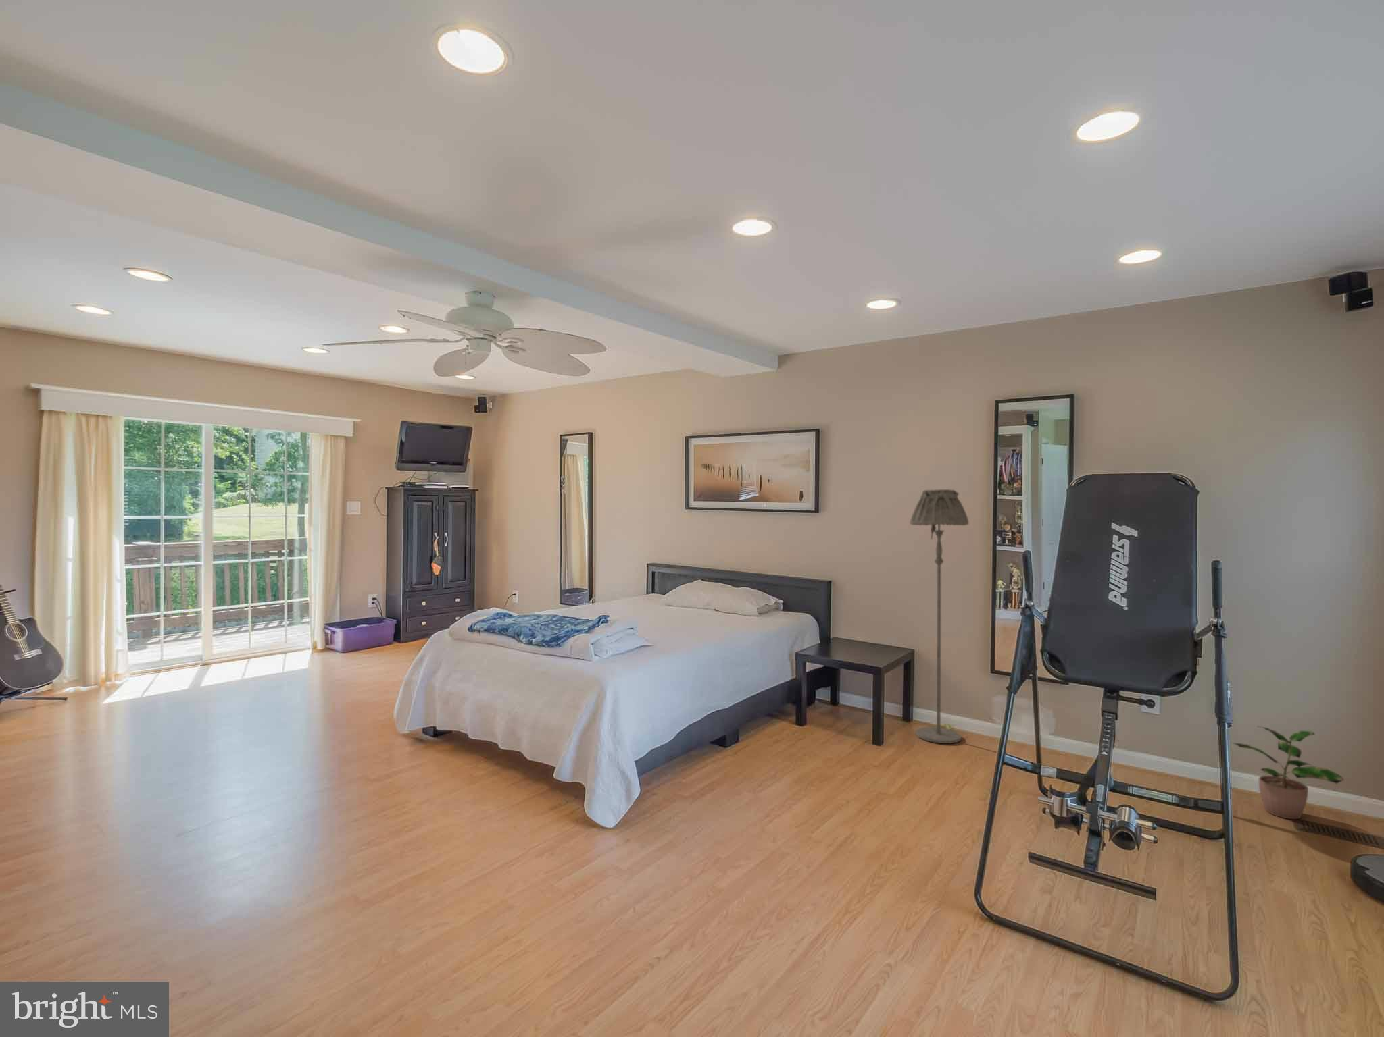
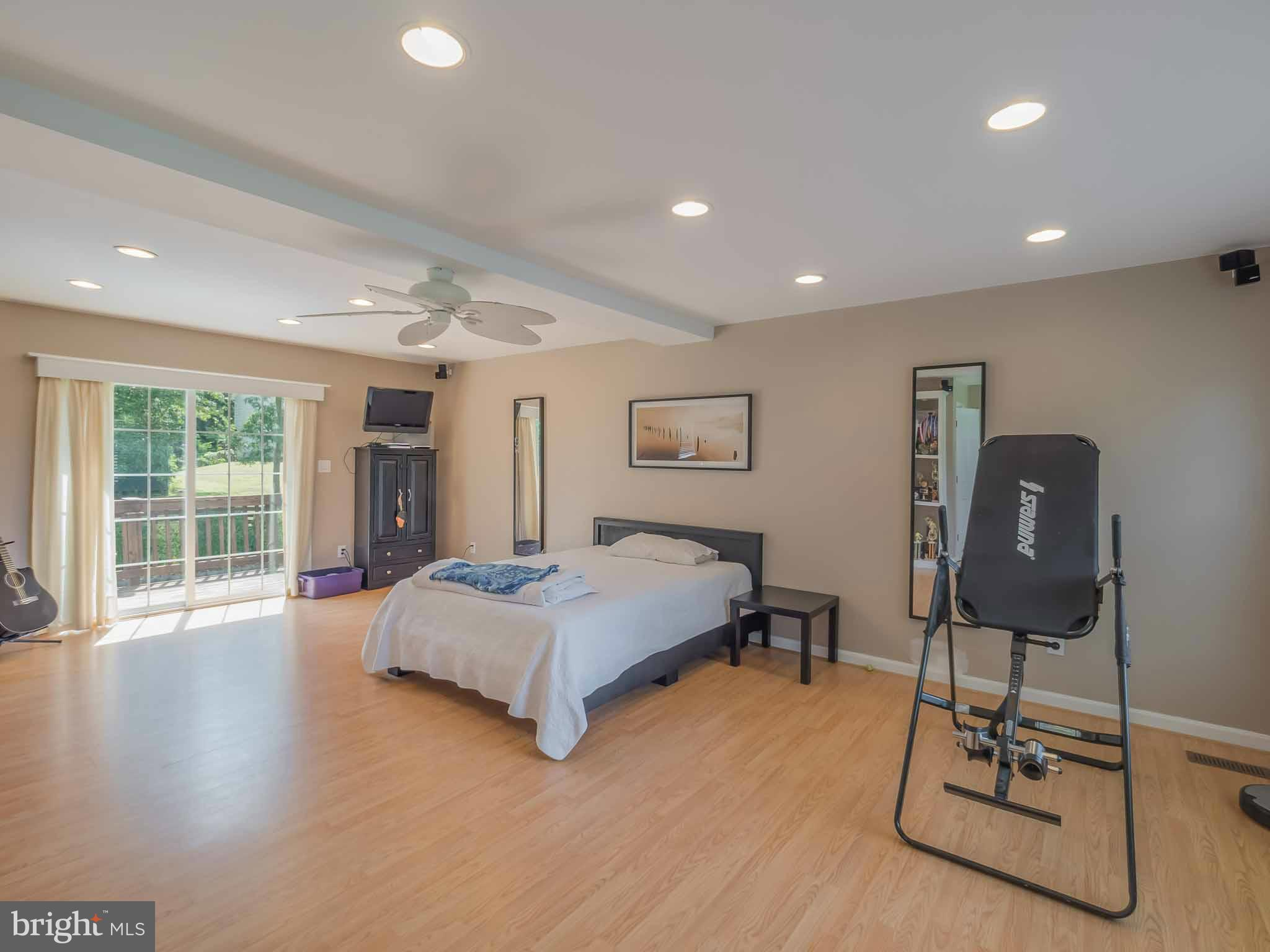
- potted plant [1231,725,1345,819]
- floor lamp [909,489,970,744]
